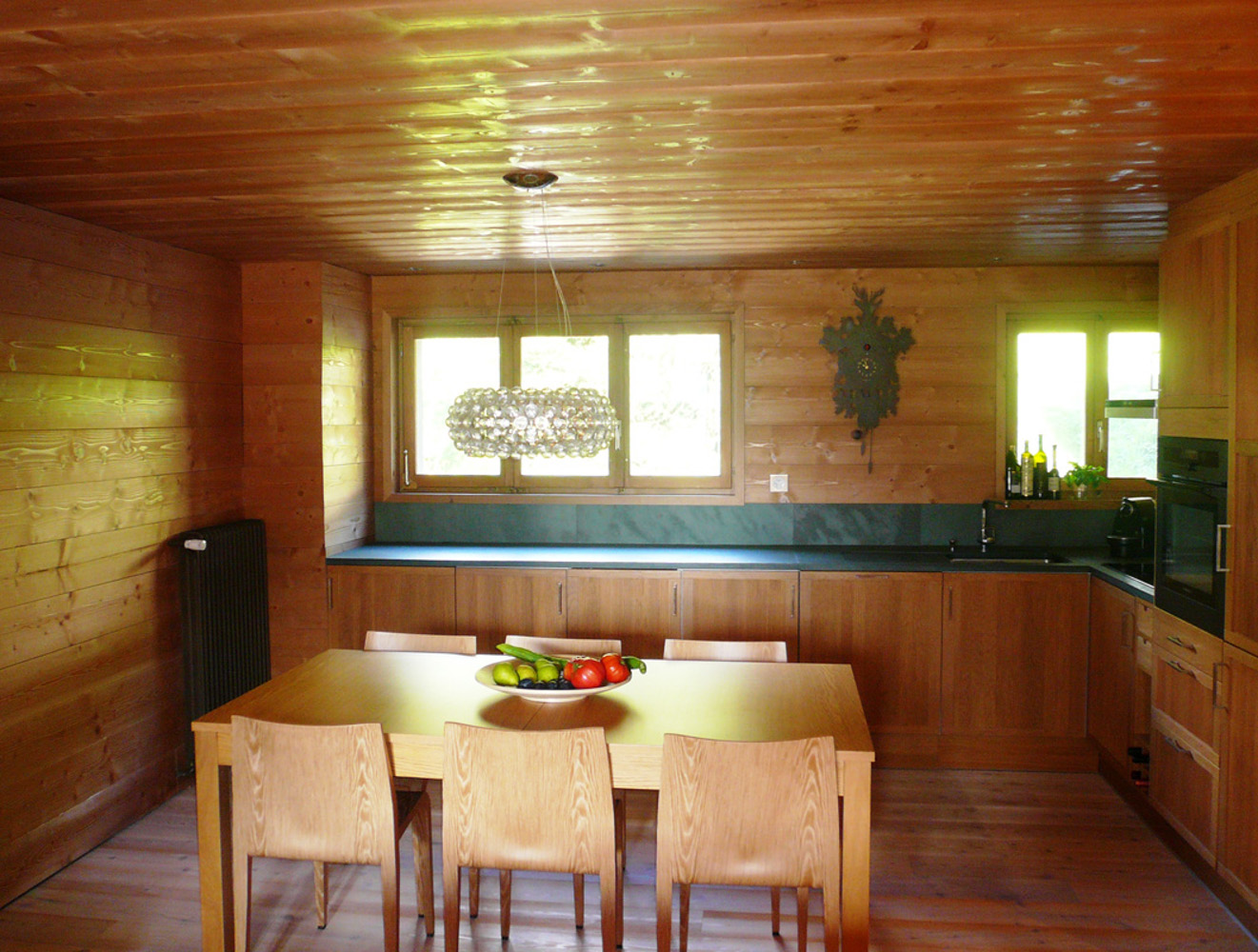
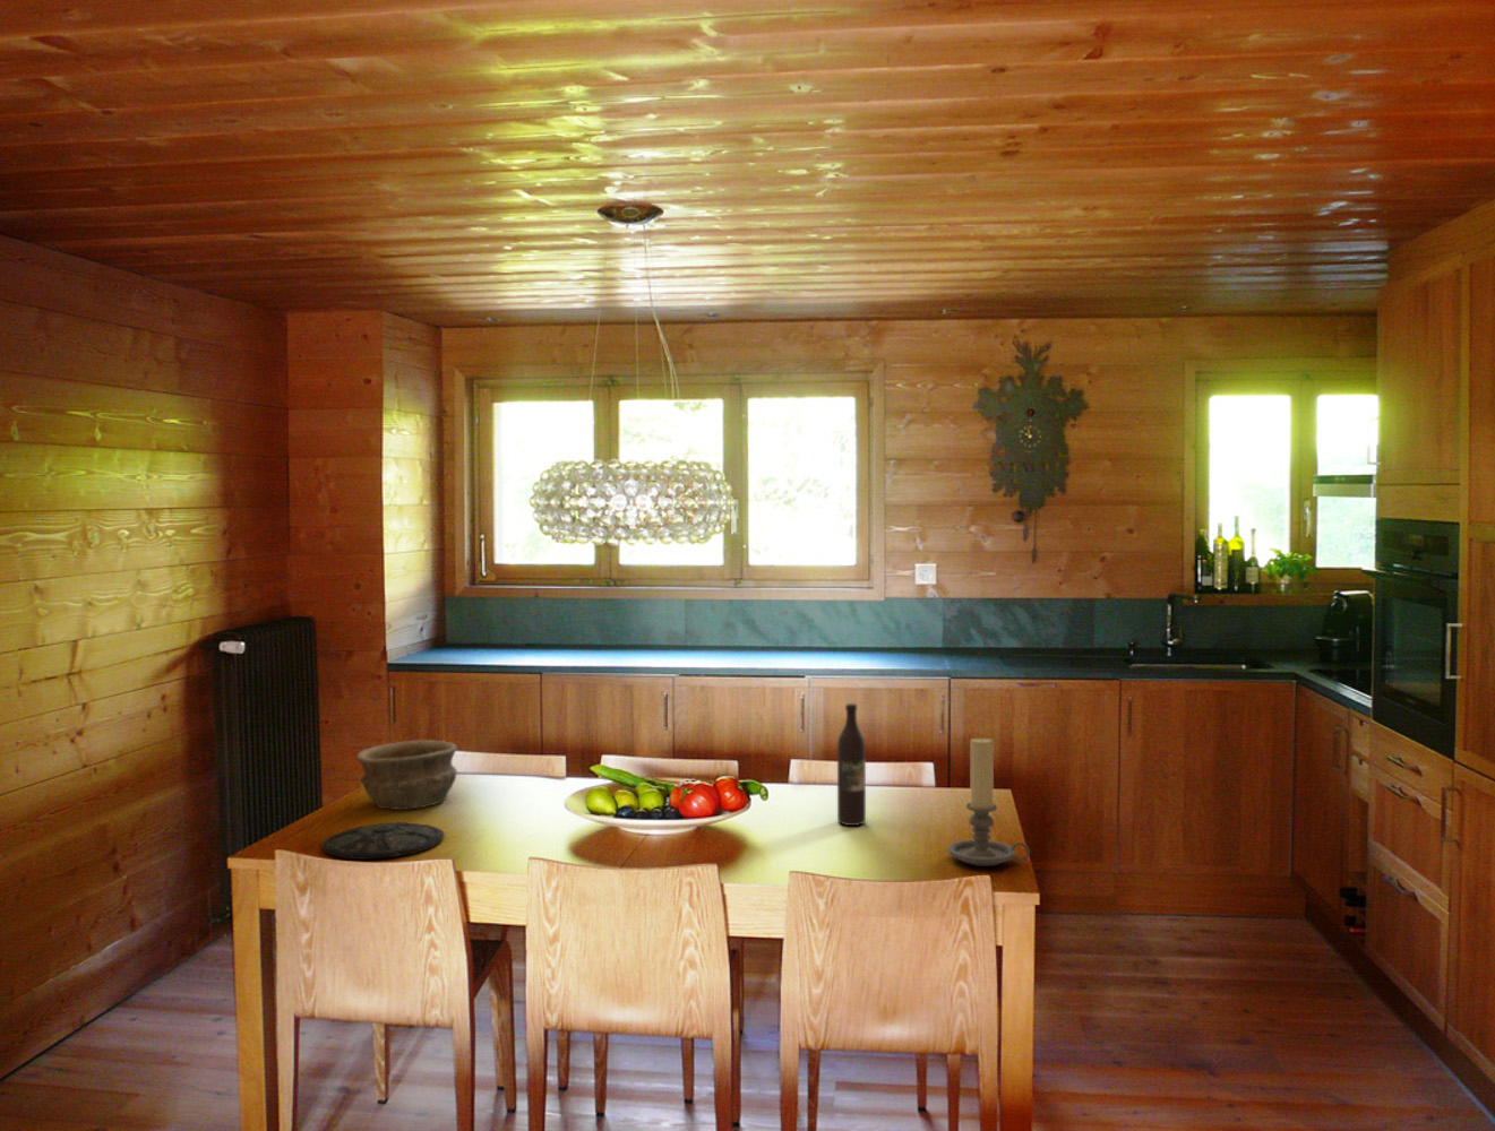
+ bowl [355,739,459,811]
+ plate [321,821,446,860]
+ wine bottle [837,702,866,827]
+ candle holder [946,737,1032,867]
